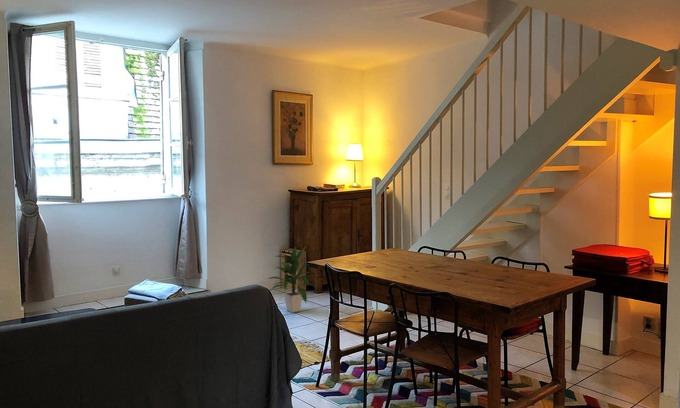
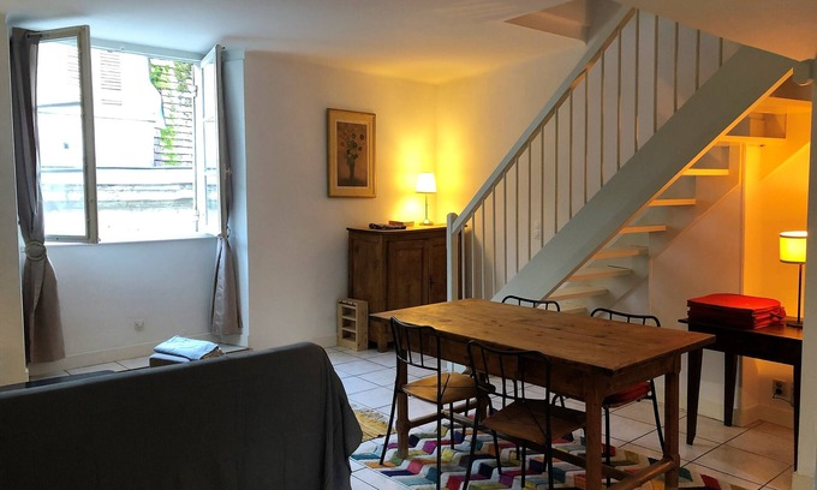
- indoor plant [267,245,317,313]
